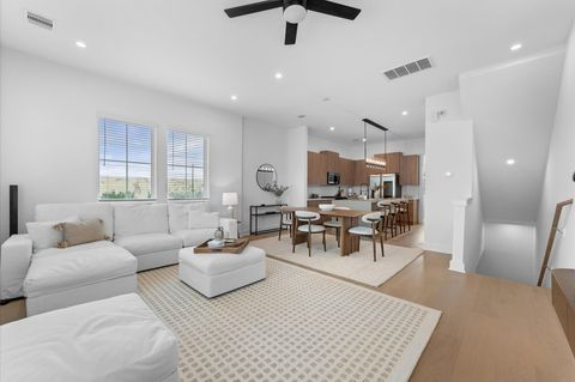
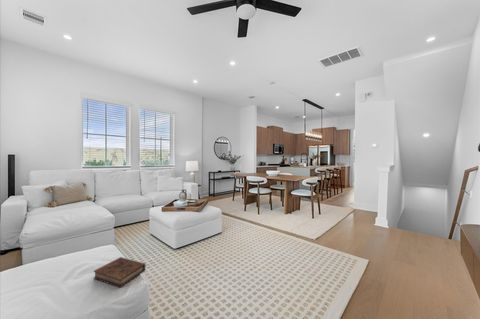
+ book [93,256,146,288]
